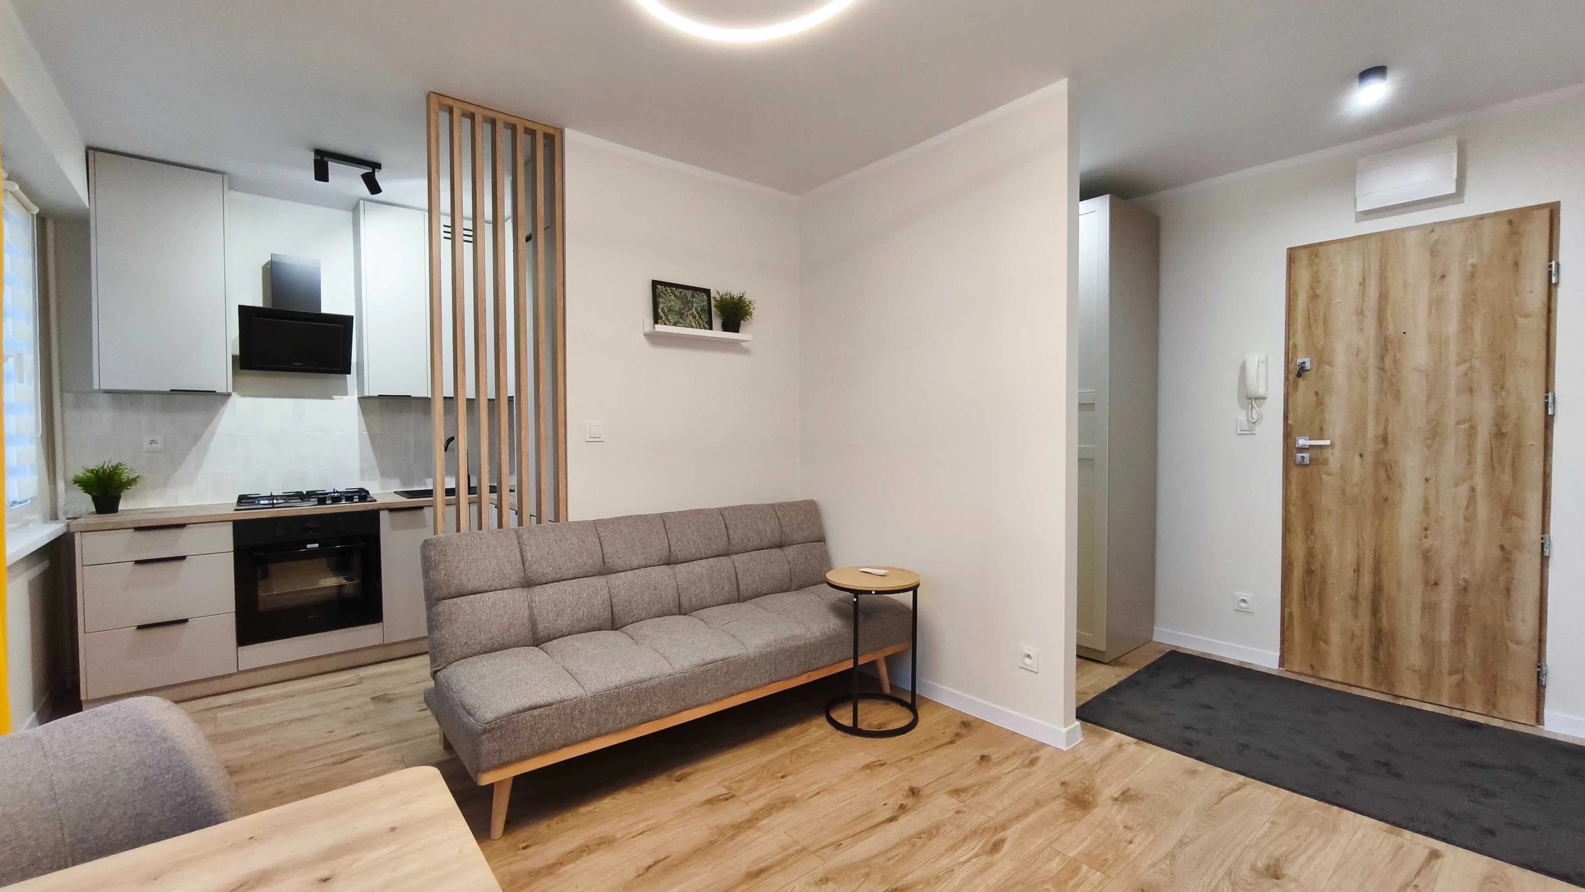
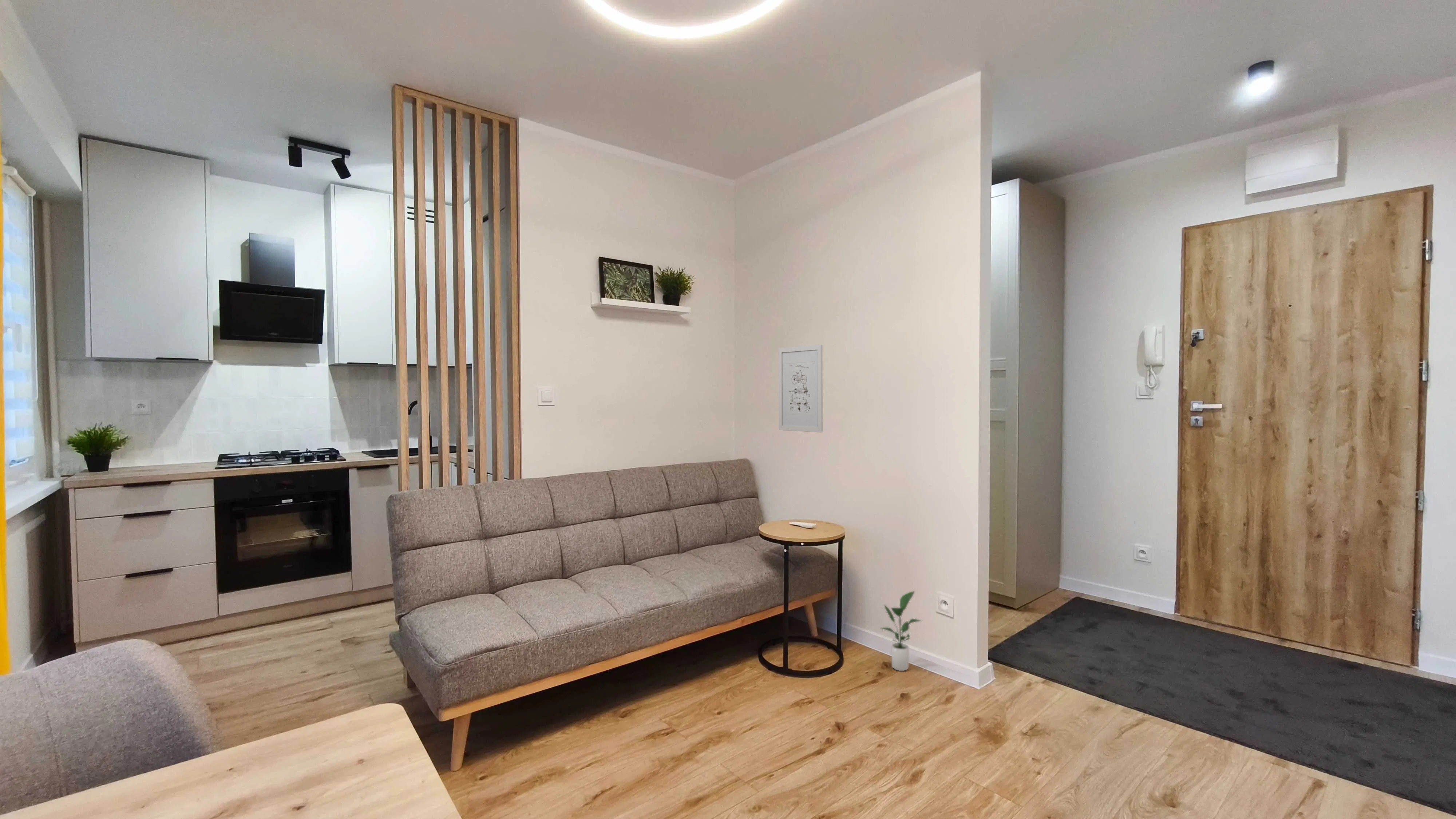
+ potted plant [879,590,922,671]
+ wall art [778,344,823,433]
